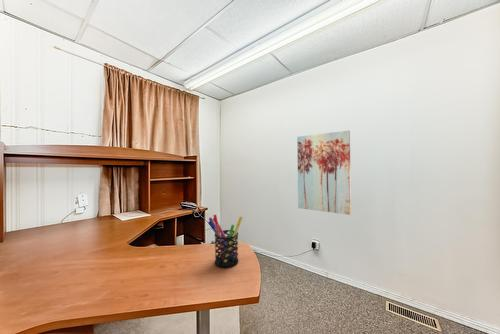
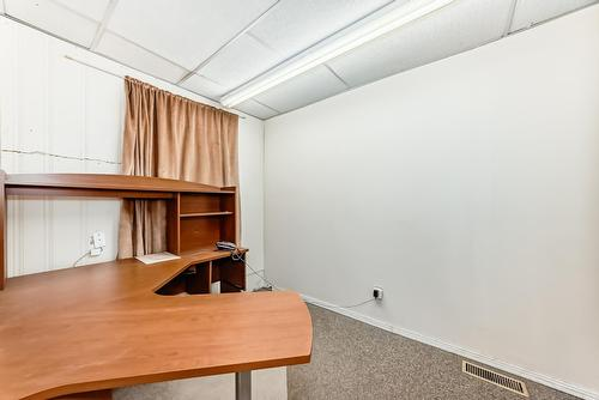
- wall art [296,130,352,216]
- pen holder [207,214,243,268]
